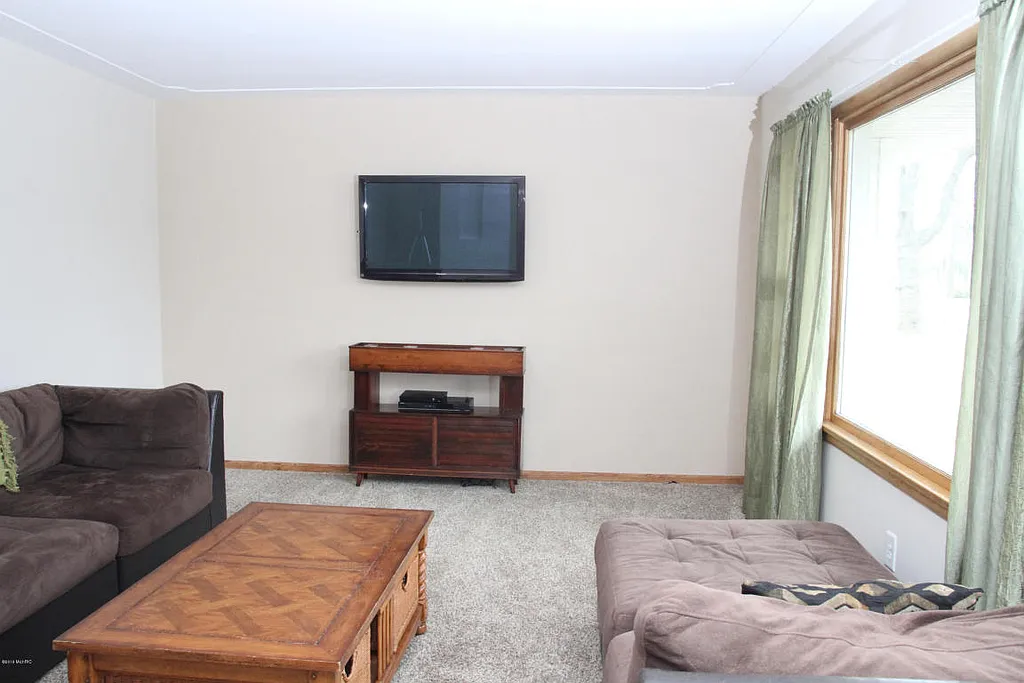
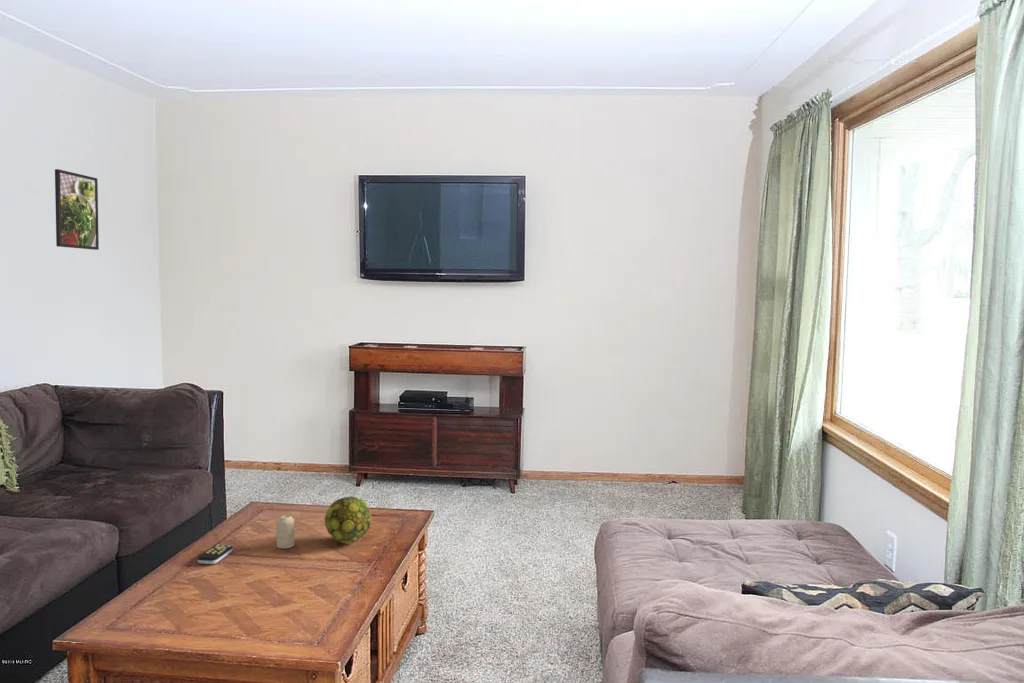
+ remote control [197,544,234,565]
+ candle [276,514,295,549]
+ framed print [54,168,100,251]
+ decorative ball [324,495,373,545]
